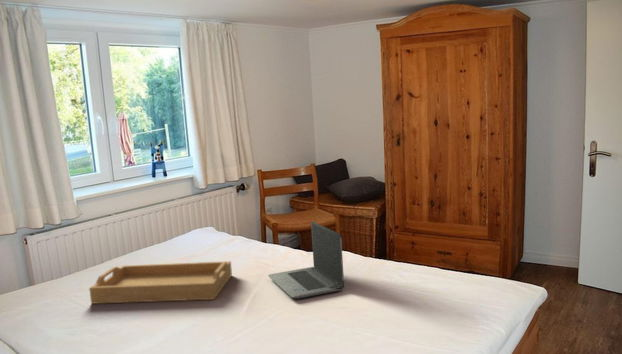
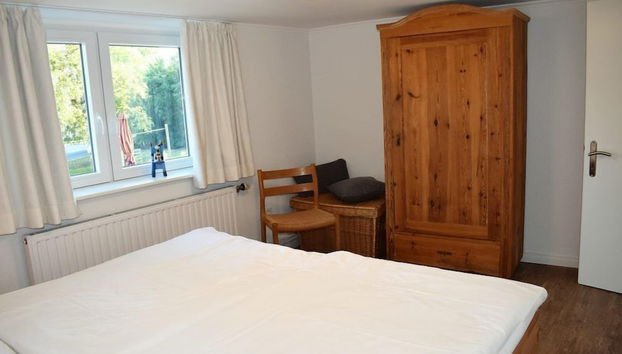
- serving tray [88,260,233,305]
- laptop computer [267,220,345,300]
